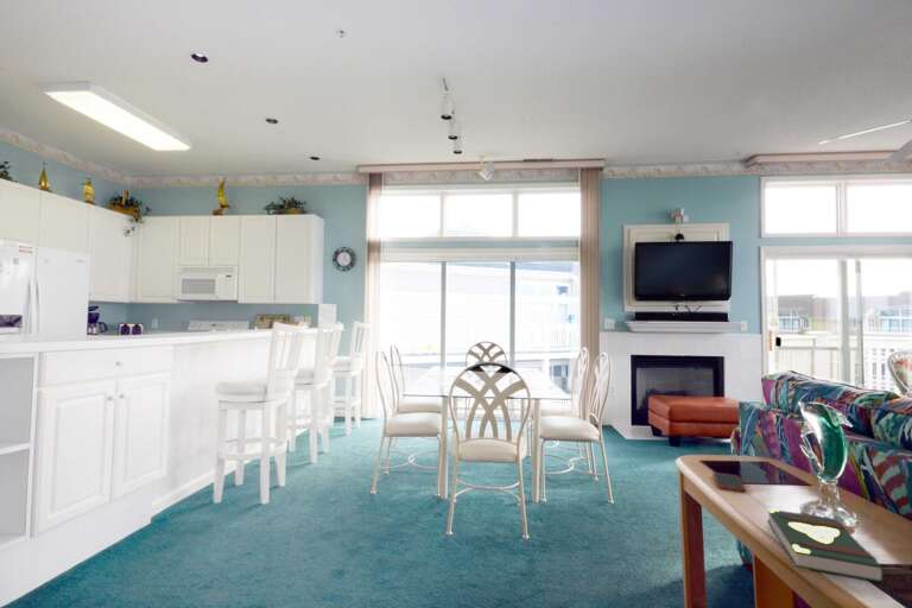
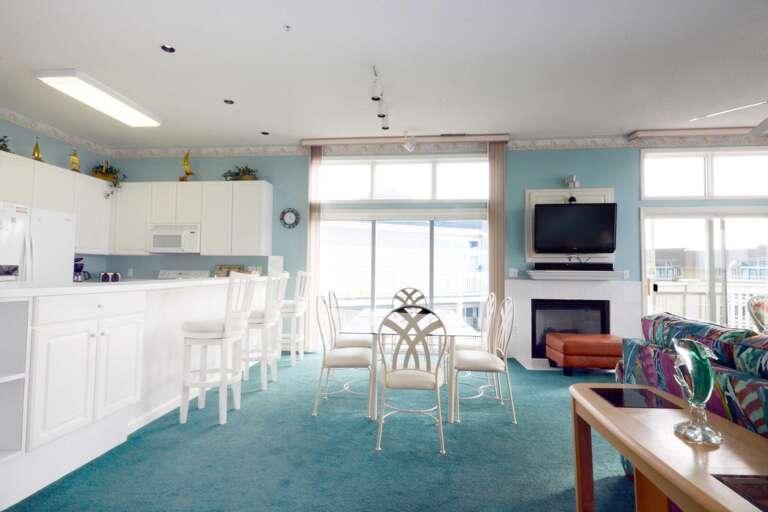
- cell phone [711,471,747,493]
- book [766,507,885,583]
